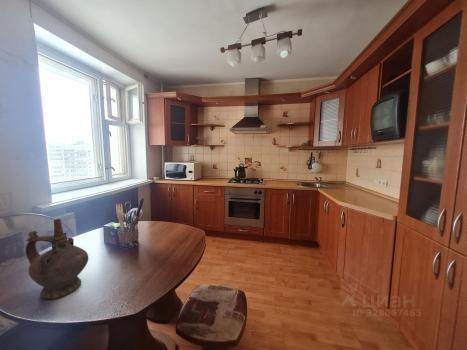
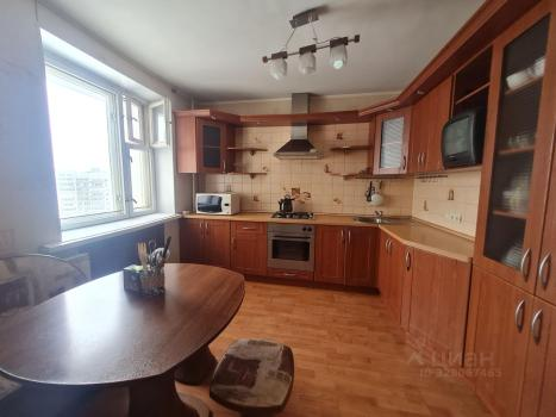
- ceremonial vessel [25,218,89,300]
